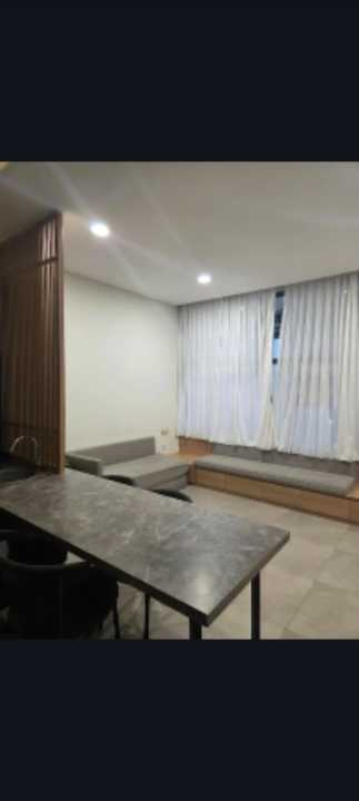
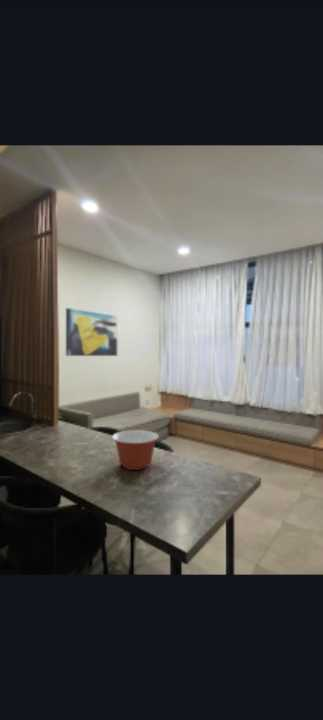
+ mixing bowl [111,429,160,471]
+ wall art [65,307,119,357]
